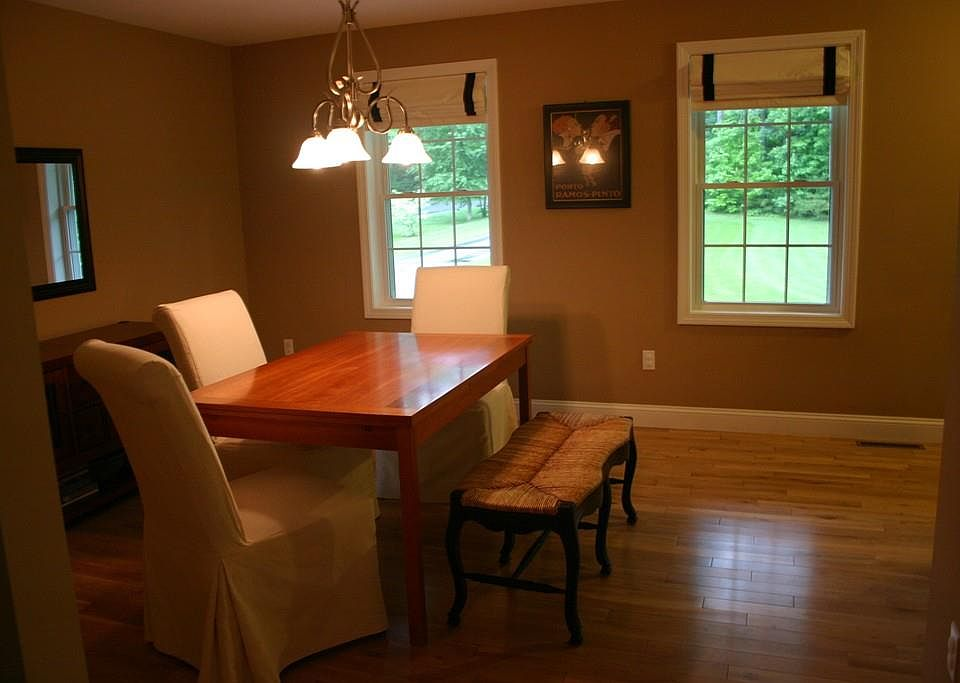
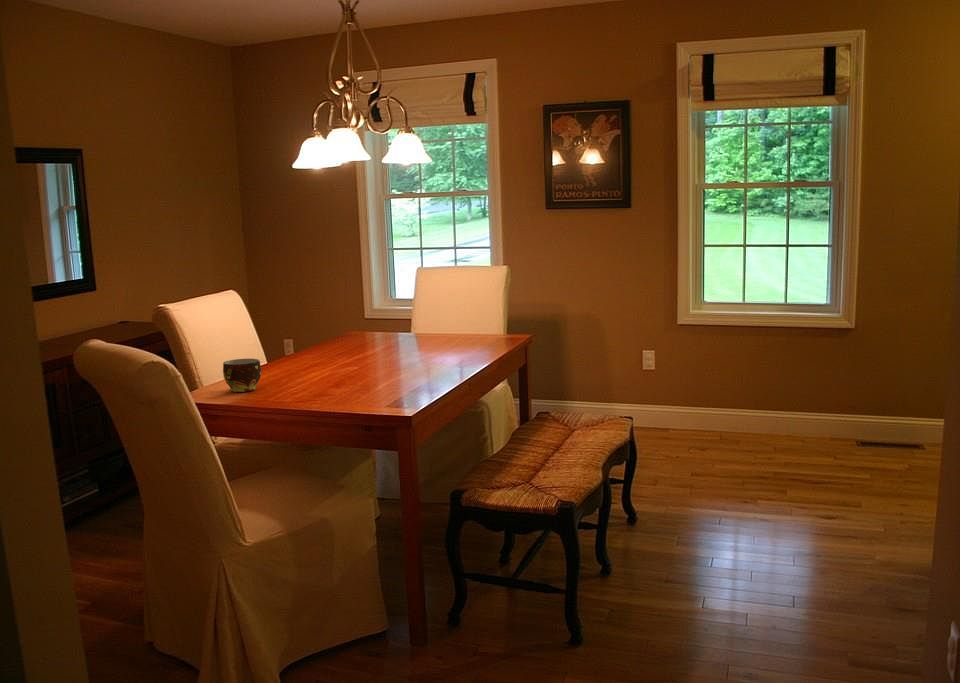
+ cup [222,358,262,393]
